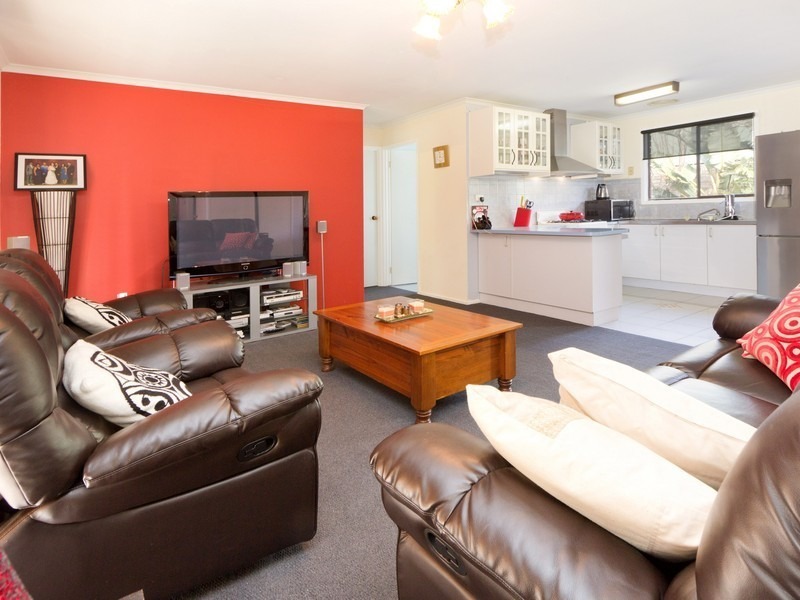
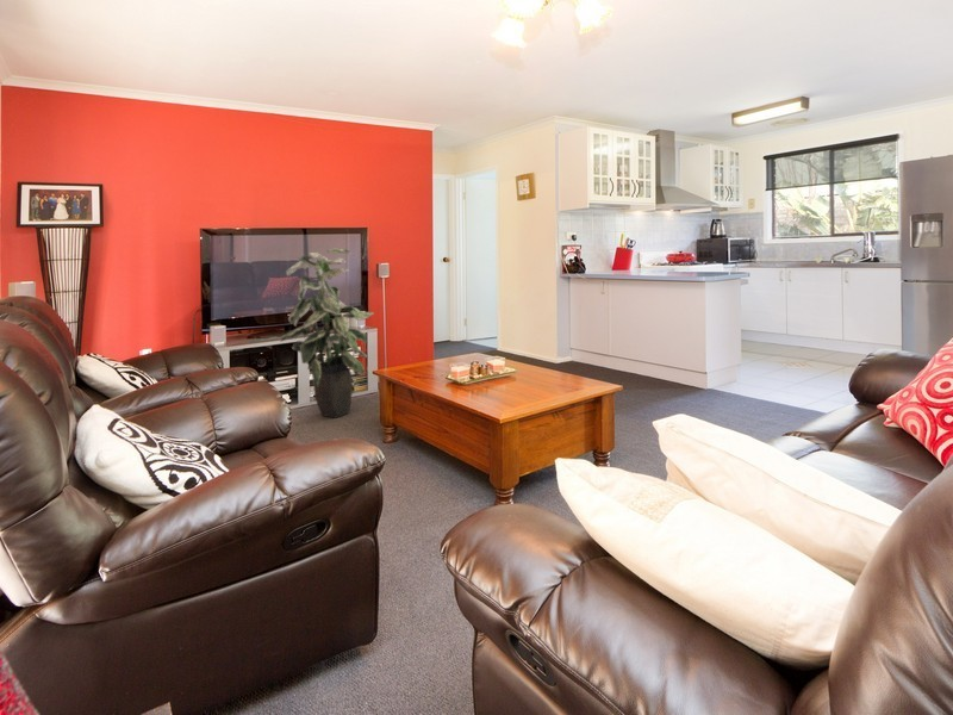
+ indoor plant [279,248,375,419]
